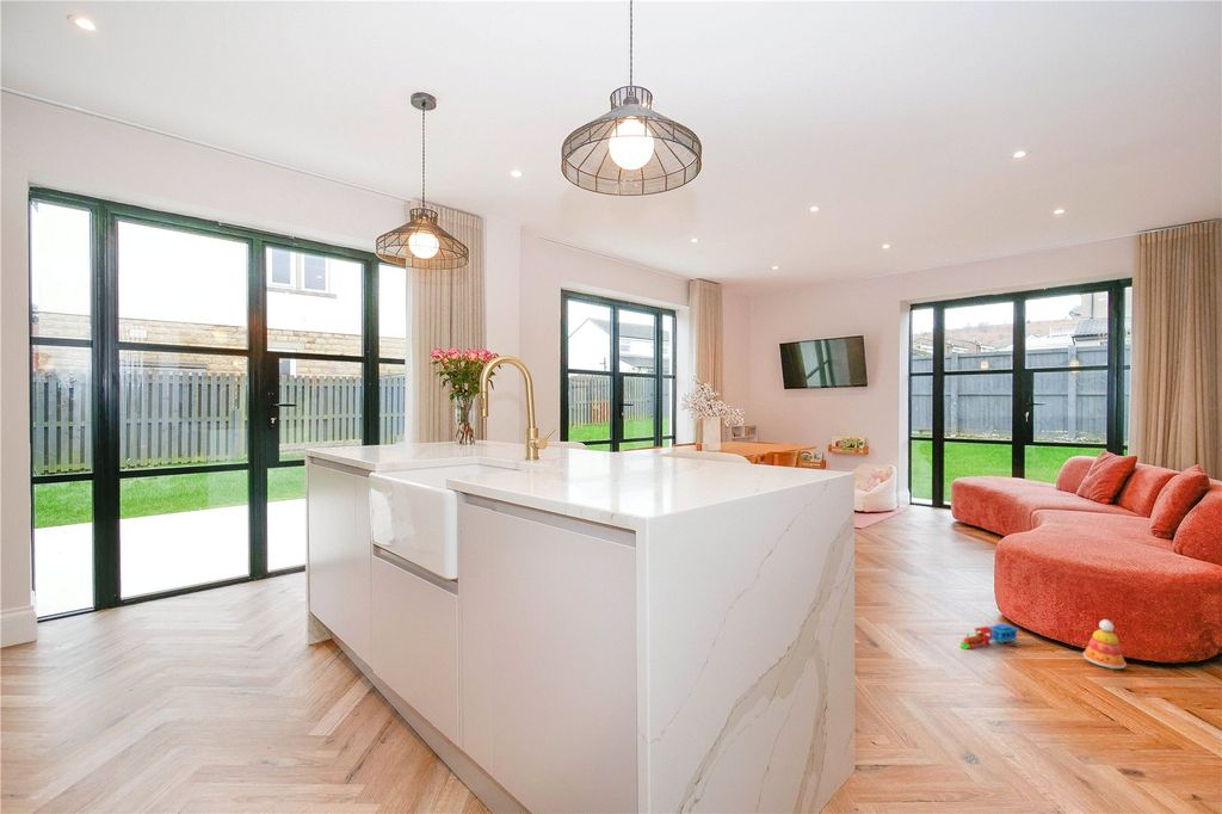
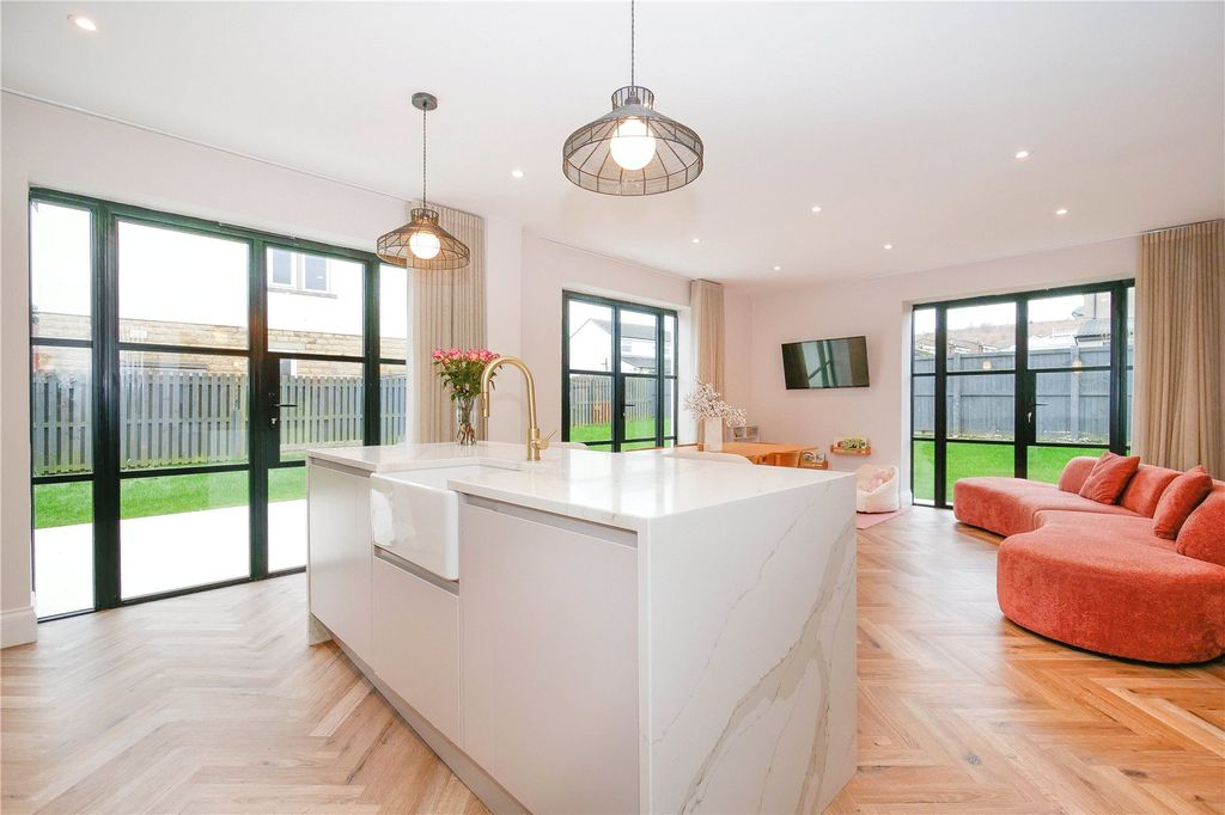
- toy train [958,623,1020,650]
- stacking toy [1081,618,1128,670]
